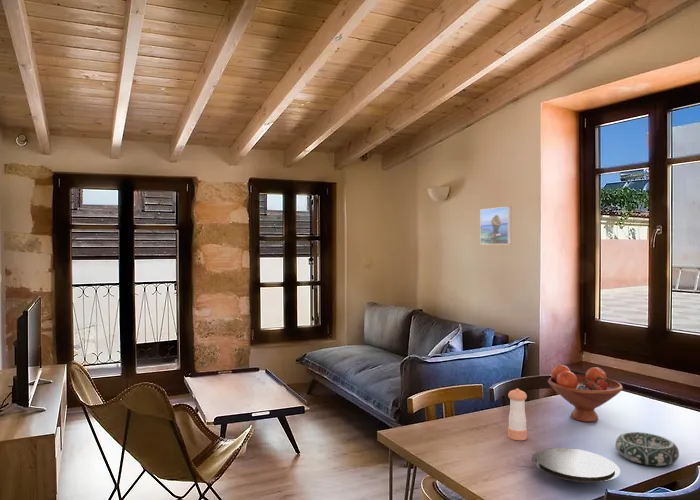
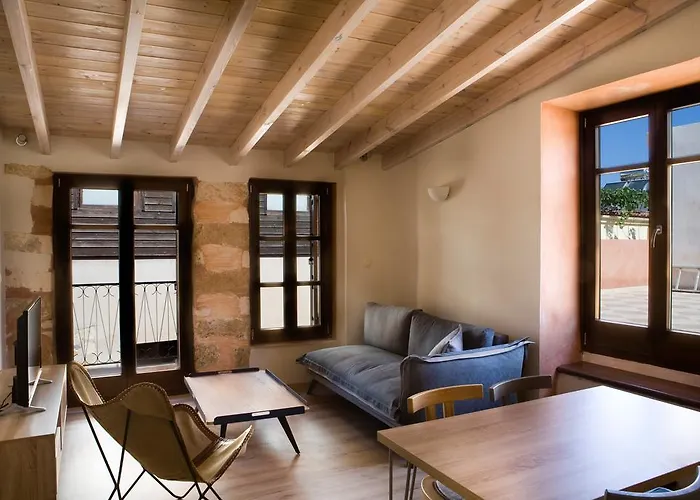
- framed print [479,206,512,245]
- decorative bowl [615,431,680,467]
- fruit bowl [547,364,624,423]
- plate [531,447,621,484]
- pepper shaker [507,388,528,441]
